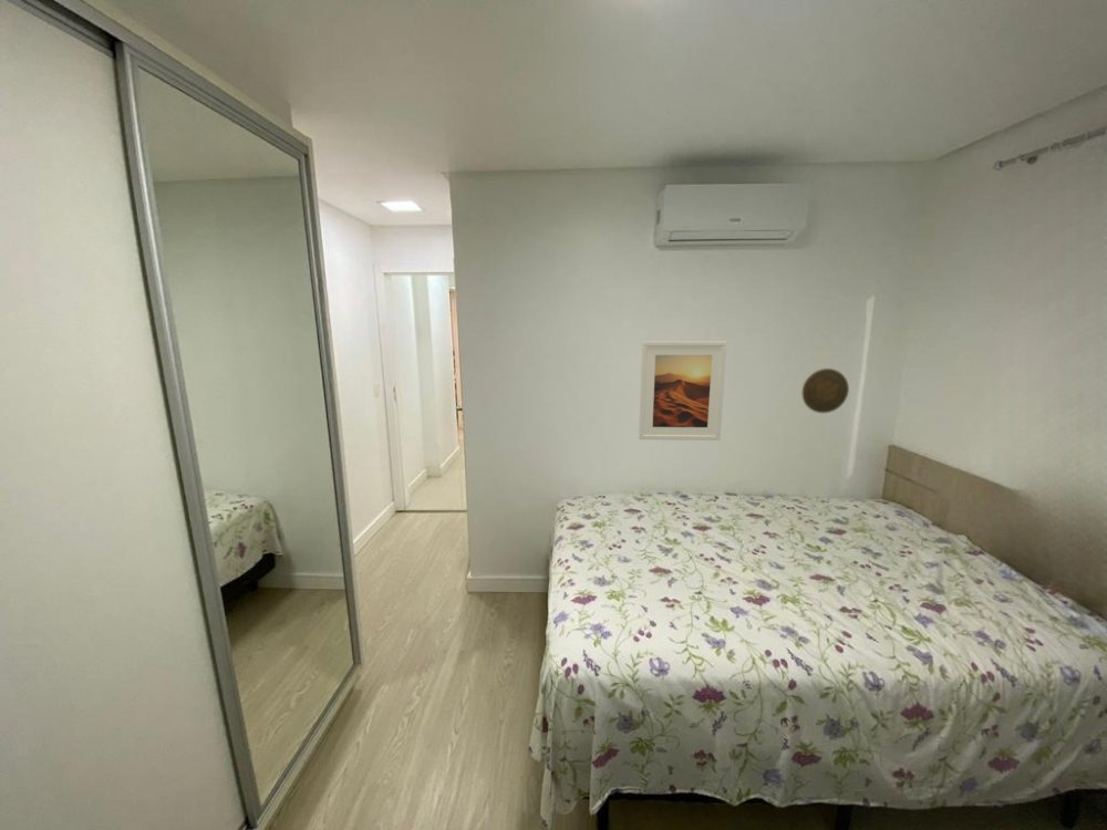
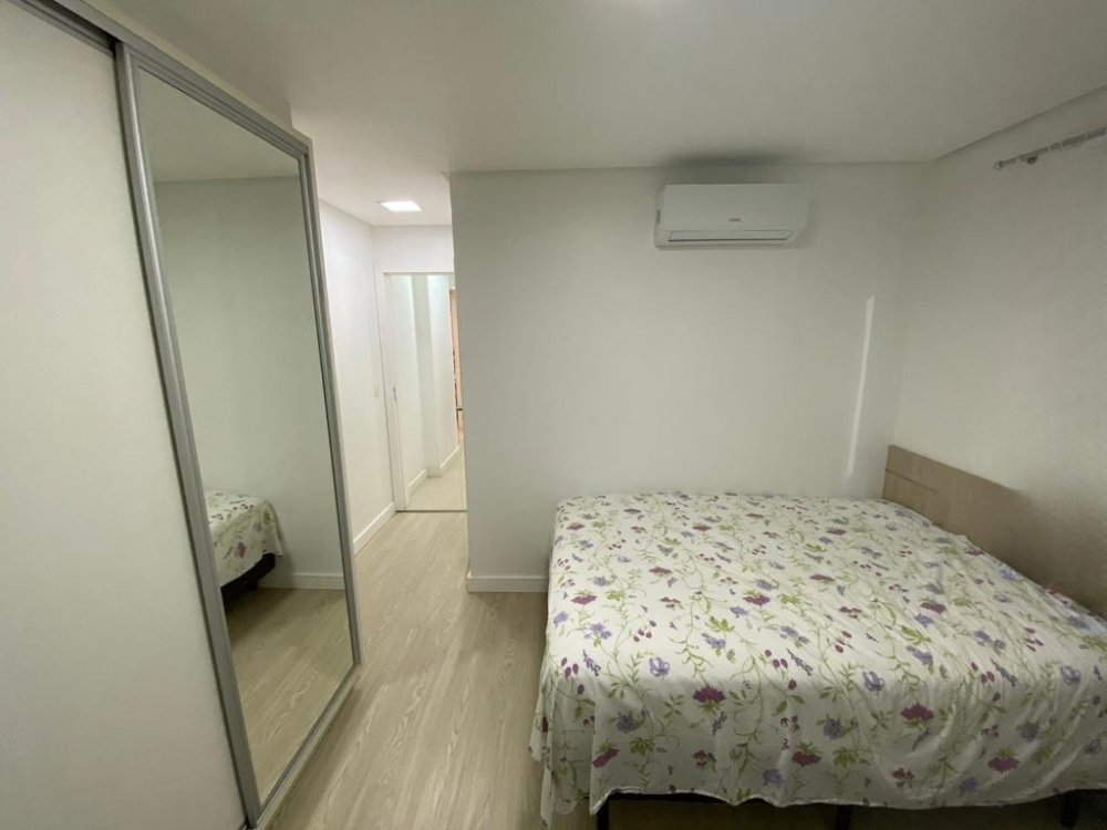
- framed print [638,340,727,442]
- decorative plate [801,367,850,414]
